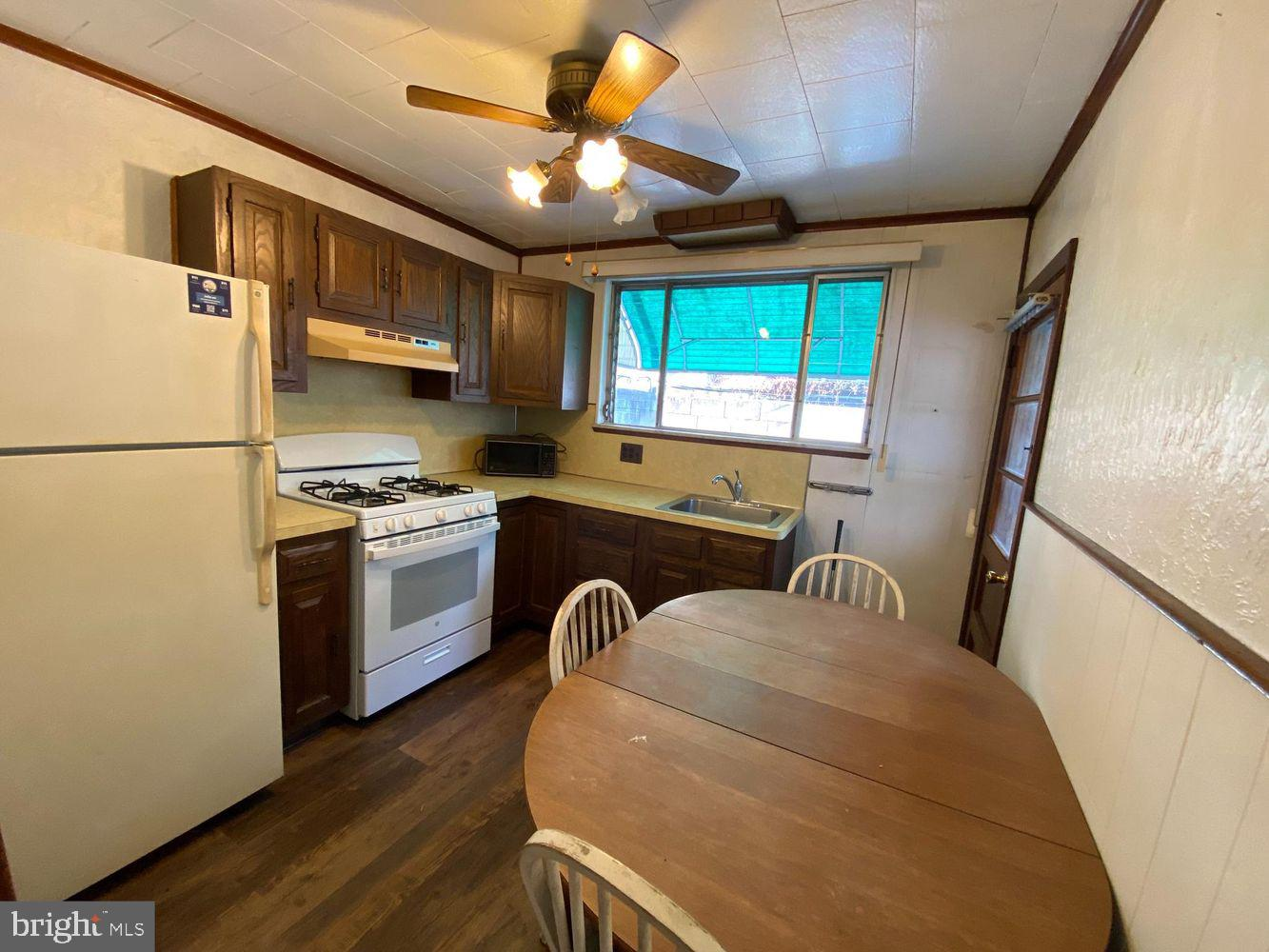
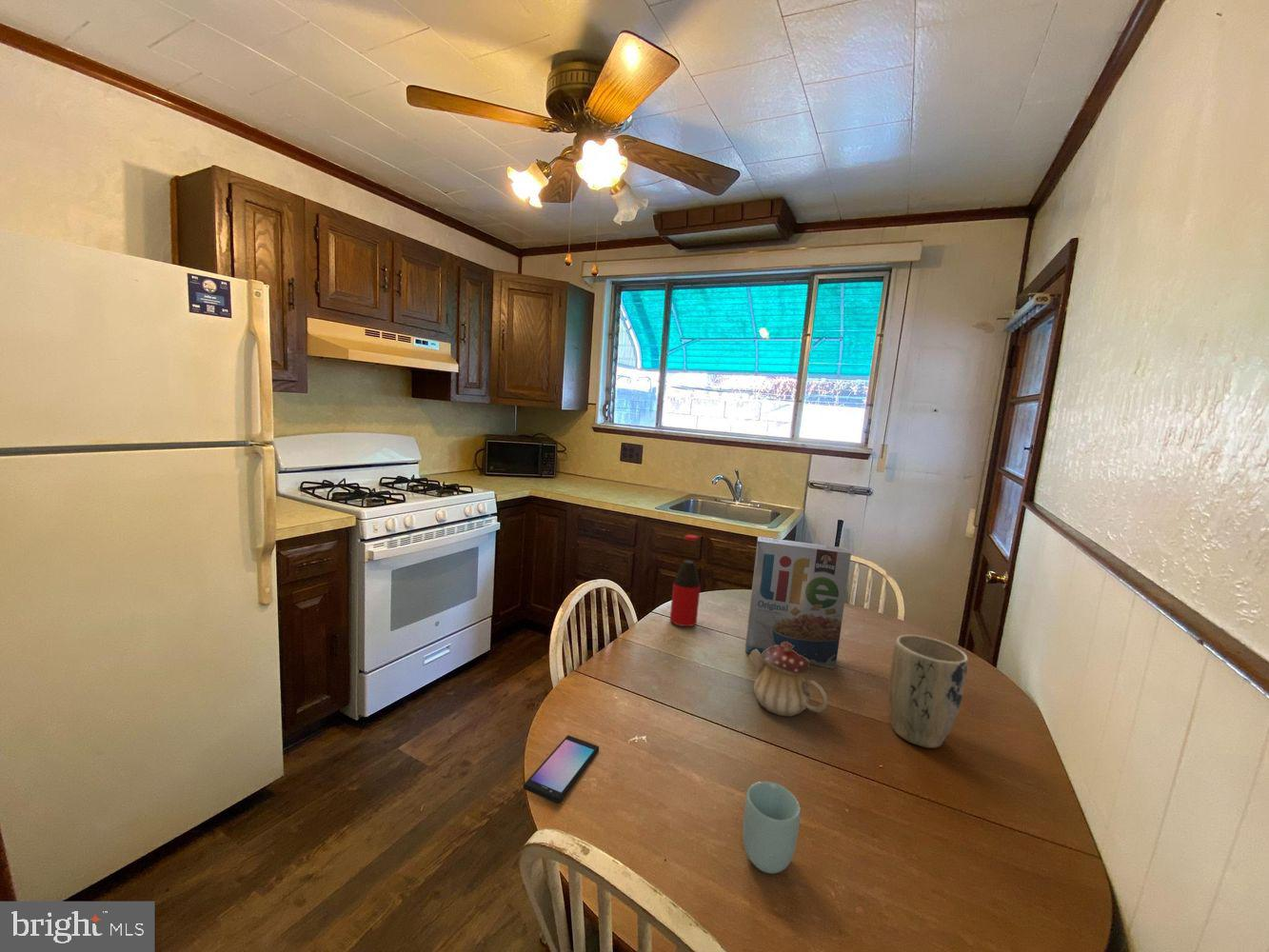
+ plant pot [888,634,969,749]
+ bottle [669,534,702,627]
+ cup [742,781,802,875]
+ smartphone [523,734,600,804]
+ cereal box [744,536,852,669]
+ teapot [747,642,829,718]
